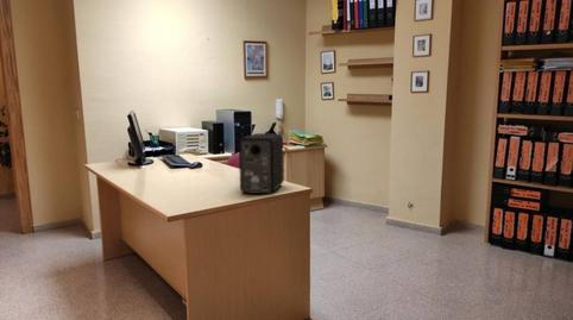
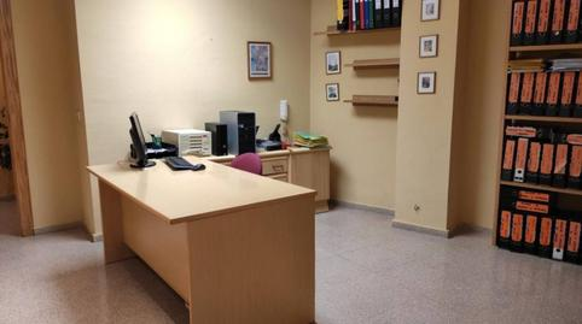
- speaker [238,132,284,195]
